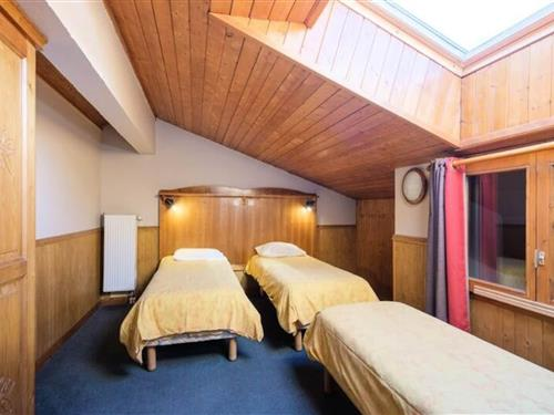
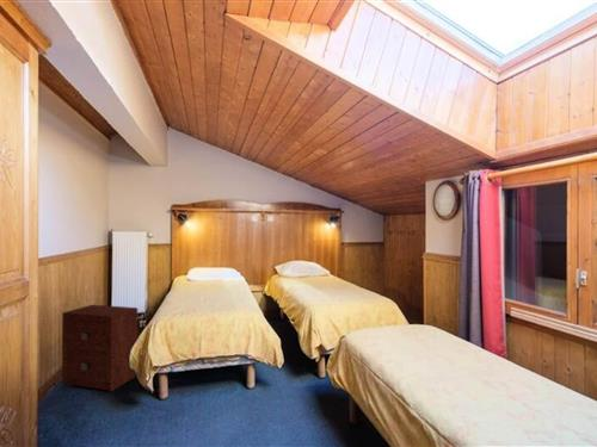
+ nightstand [61,304,139,392]
